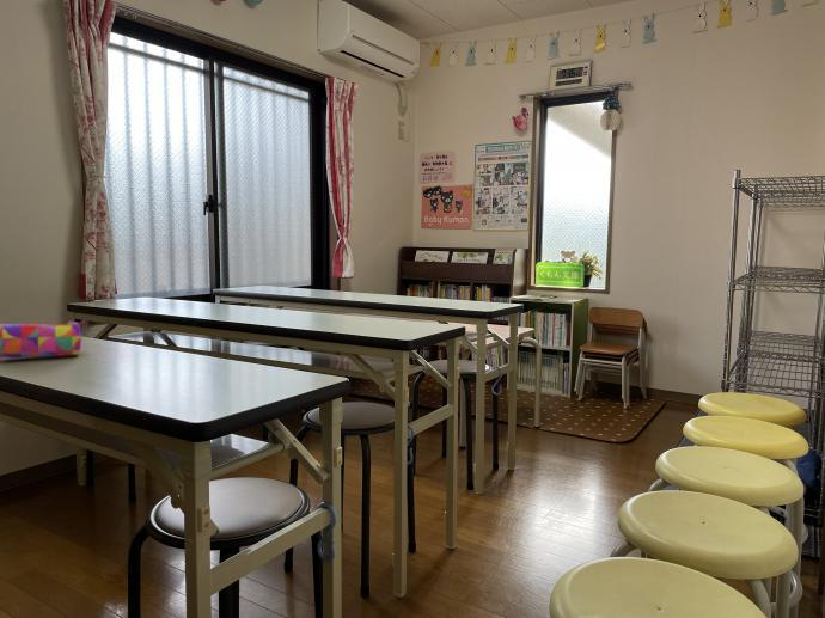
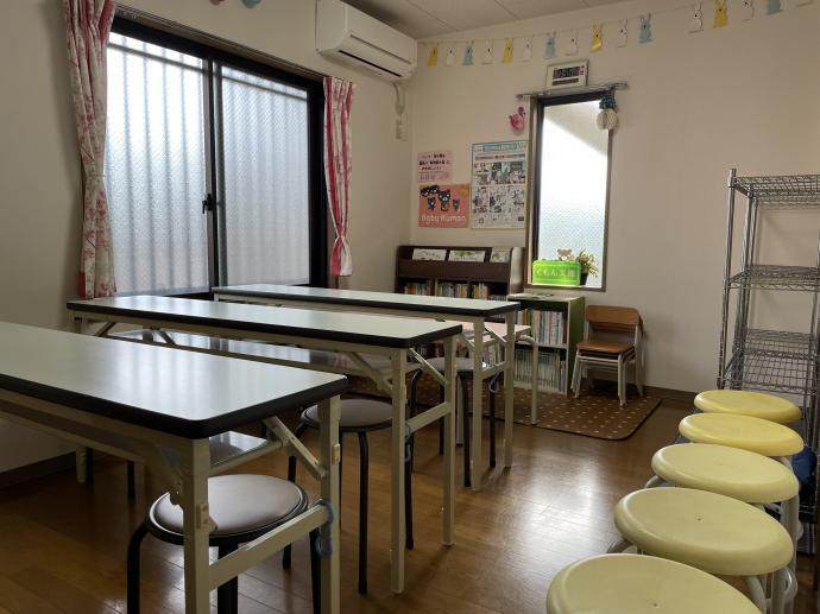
- pencil case [0,319,86,360]
